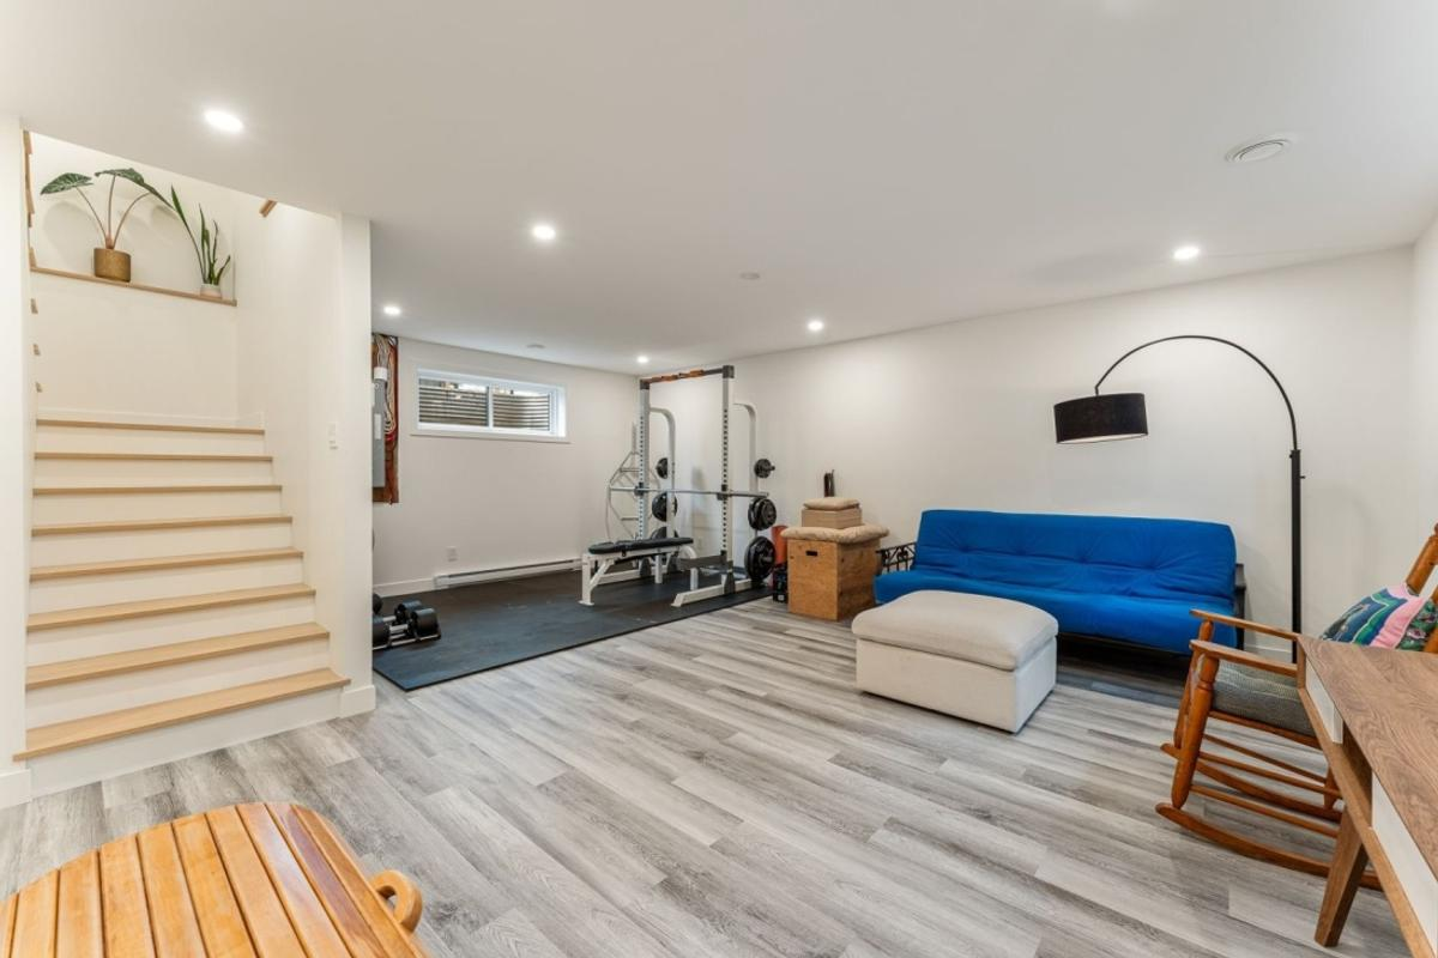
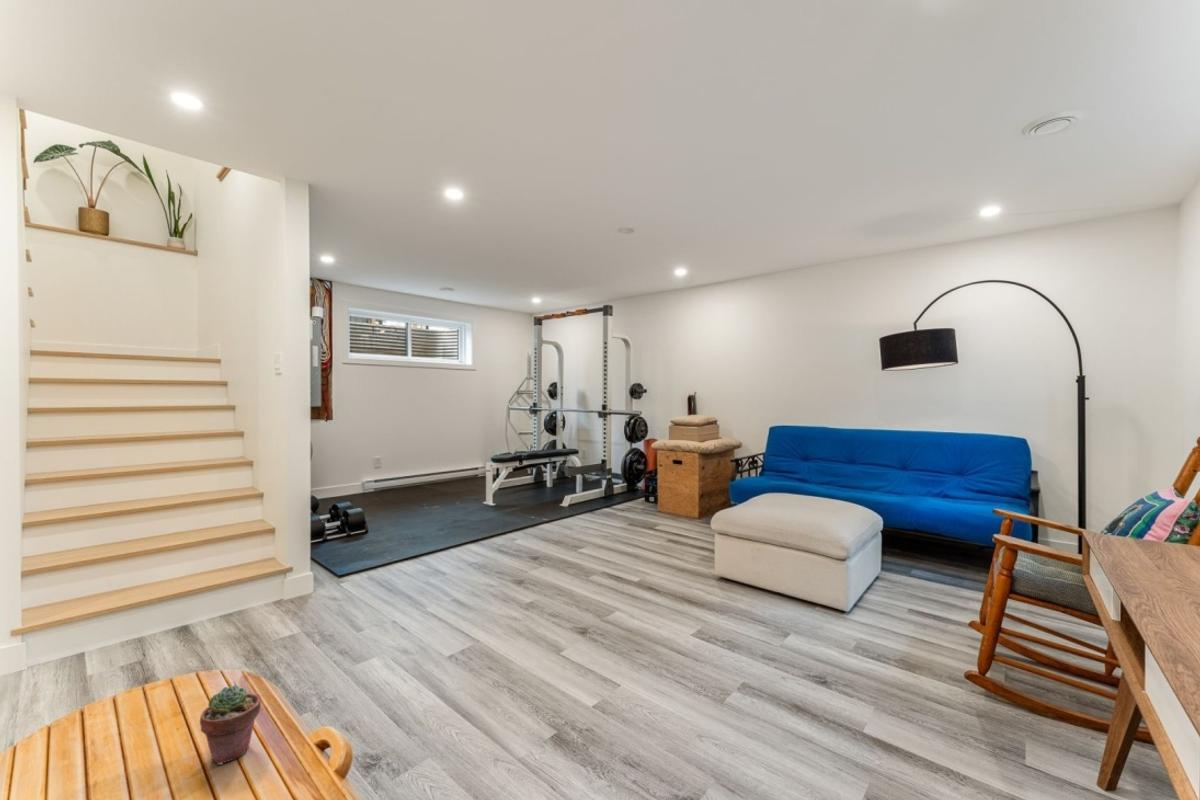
+ potted succulent [199,684,262,766]
